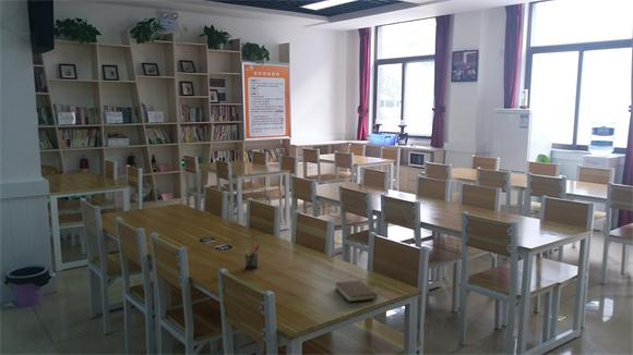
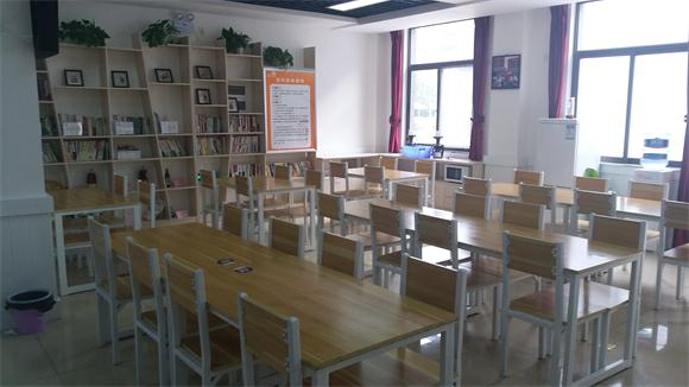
- book [334,278,379,303]
- pen holder [241,242,261,271]
